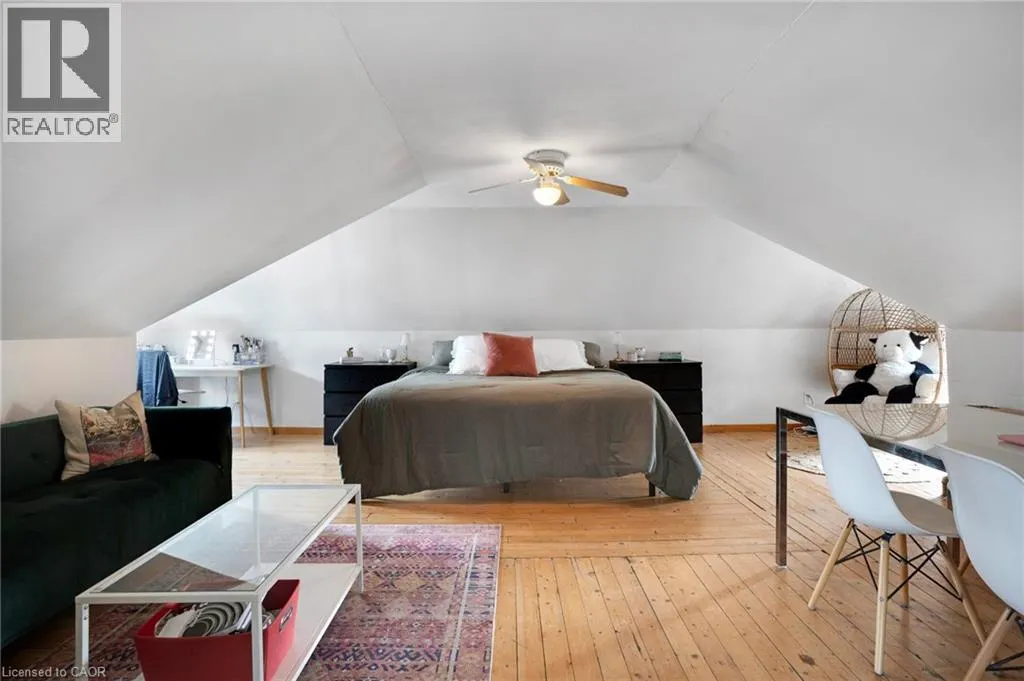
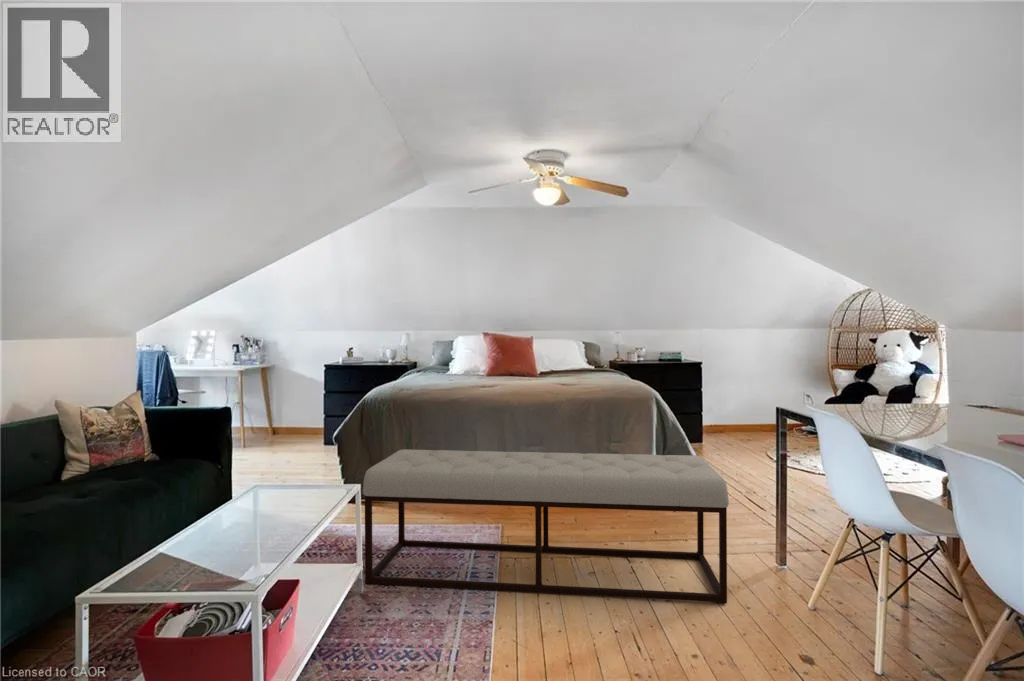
+ bench [362,448,730,604]
